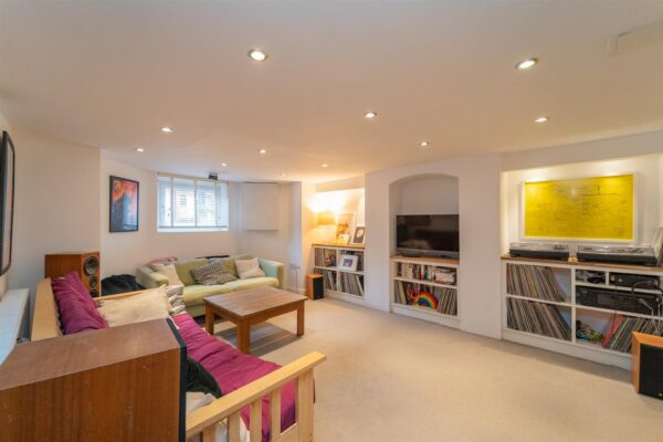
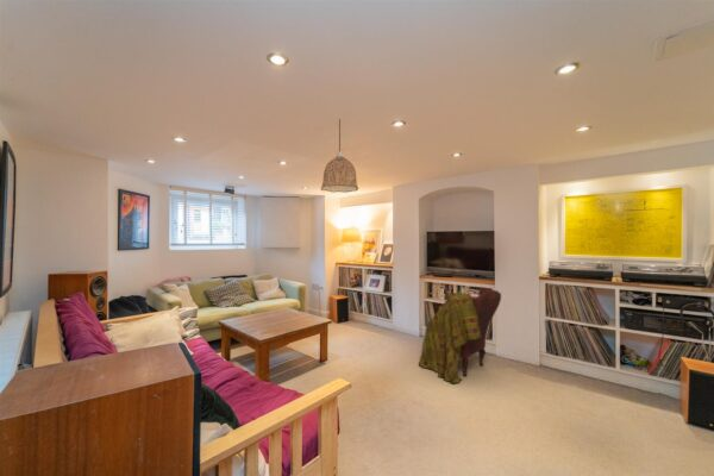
+ tartan [418,287,502,384]
+ pendant lamp [320,118,359,194]
